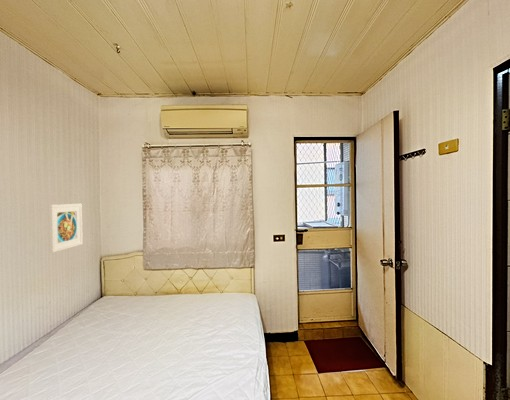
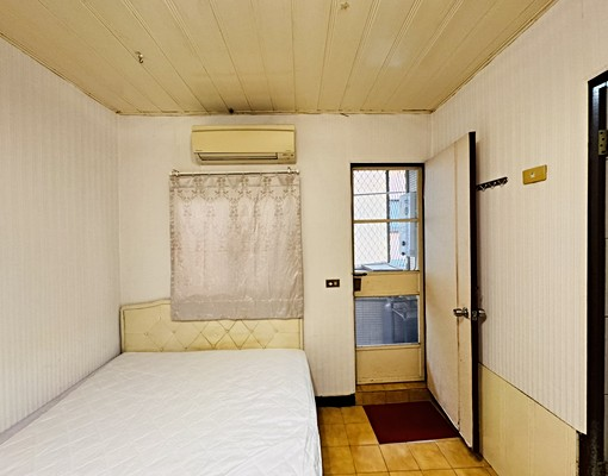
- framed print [48,203,84,254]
